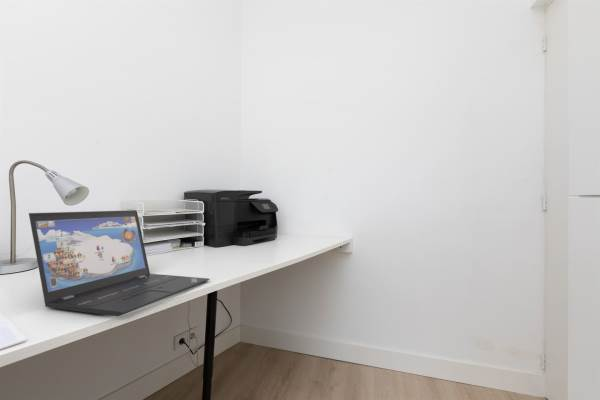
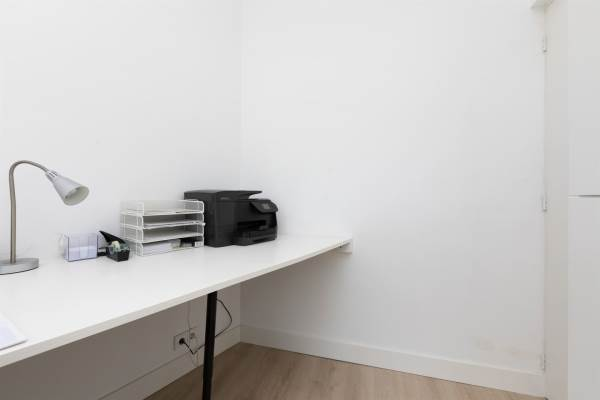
- laptop [28,209,211,317]
